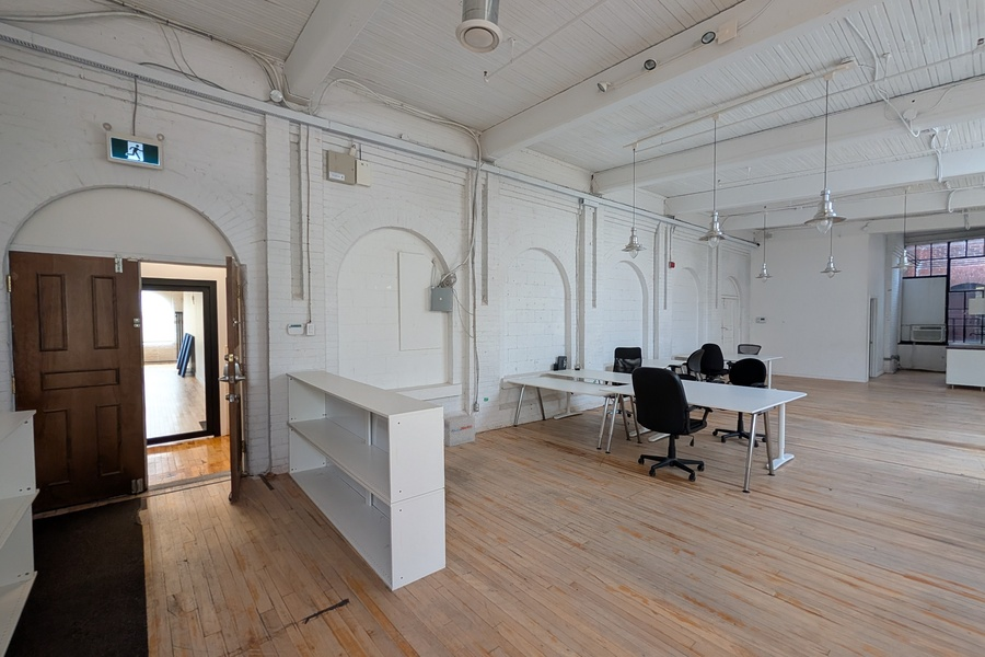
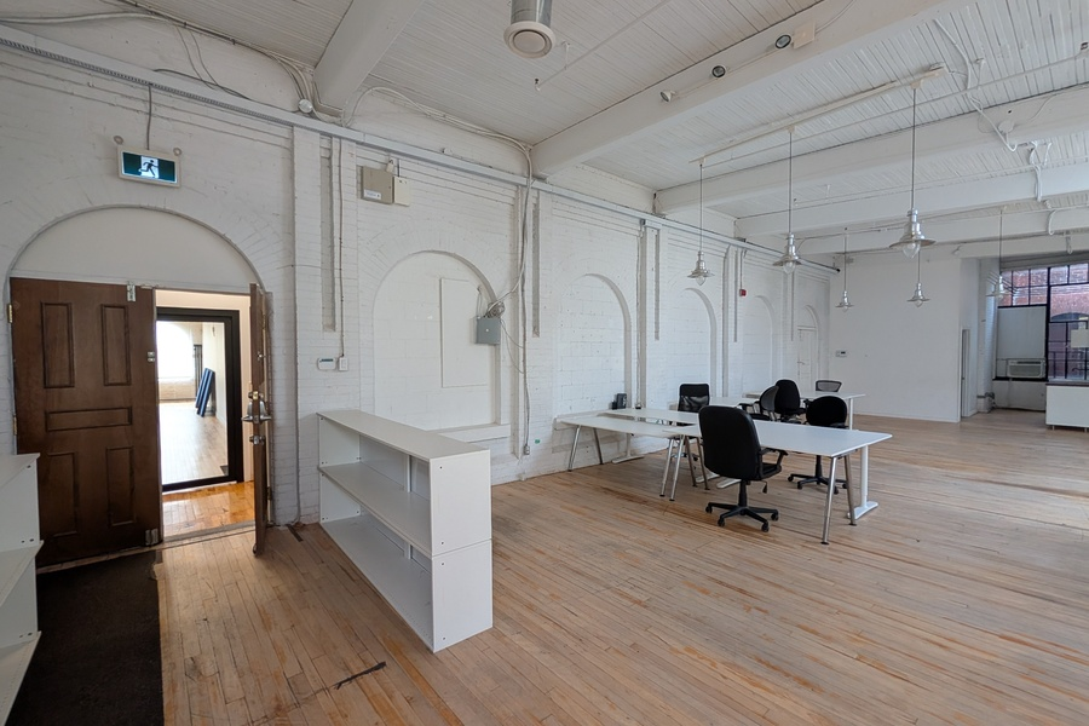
- cardboard box [443,413,476,448]
